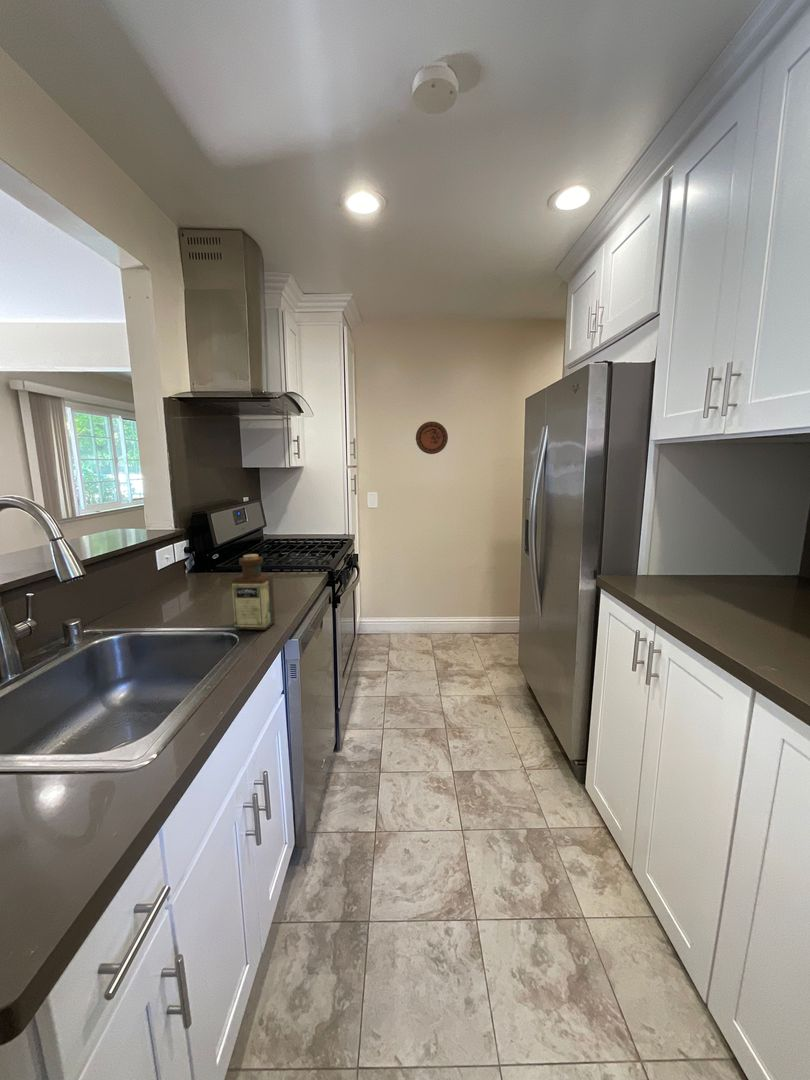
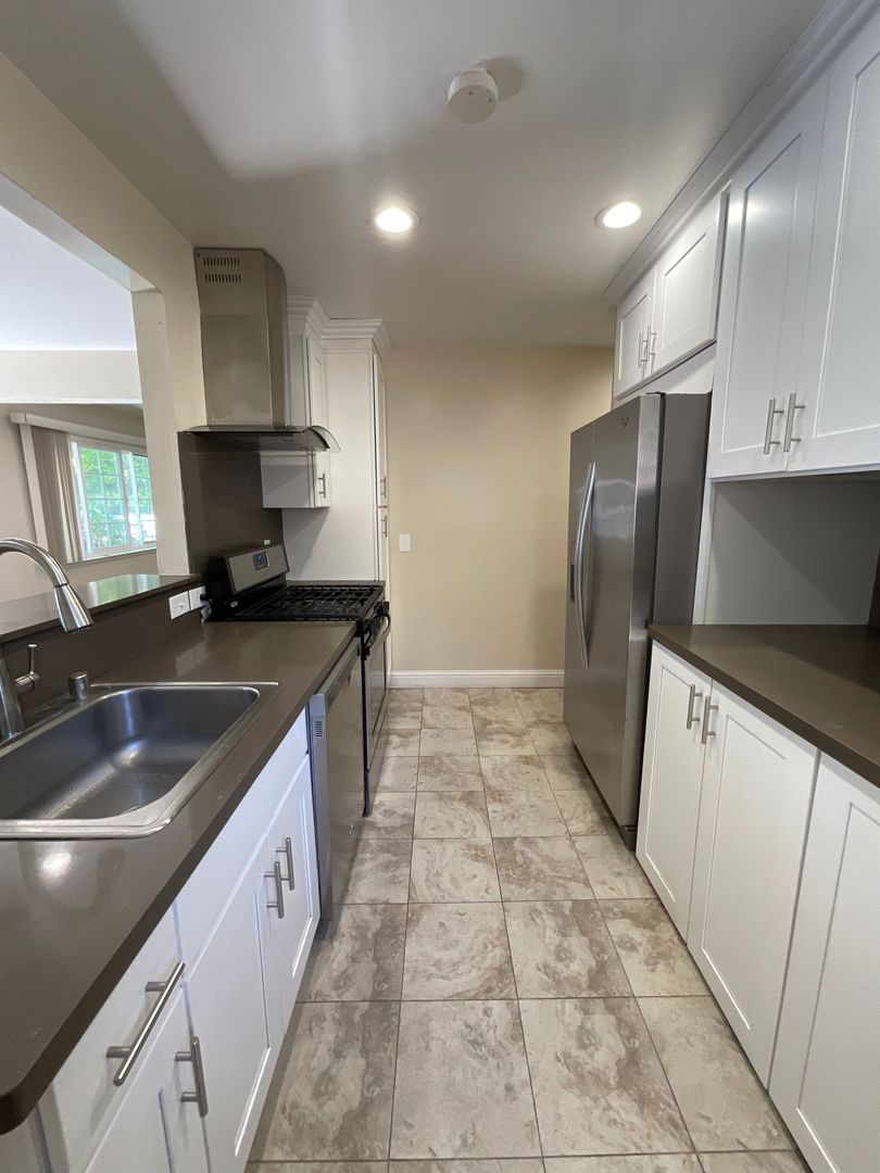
- bottle [231,553,276,631]
- decorative plate [415,420,449,455]
